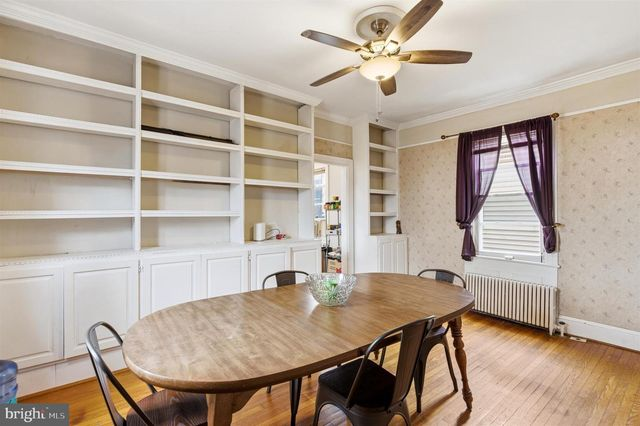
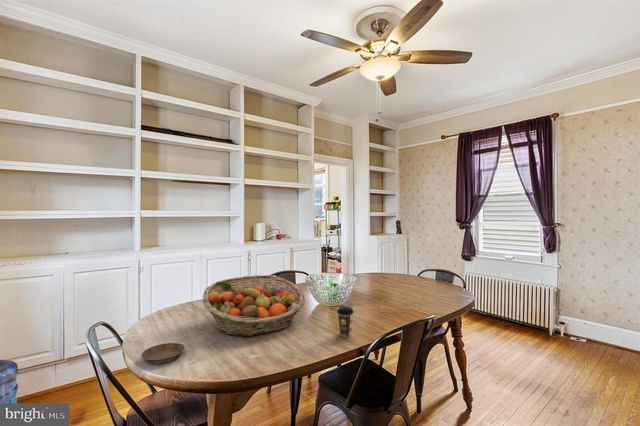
+ saucer [141,342,185,365]
+ fruit basket [202,274,306,337]
+ coffee cup [336,306,355,337]
